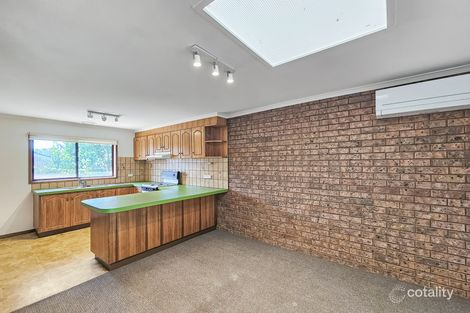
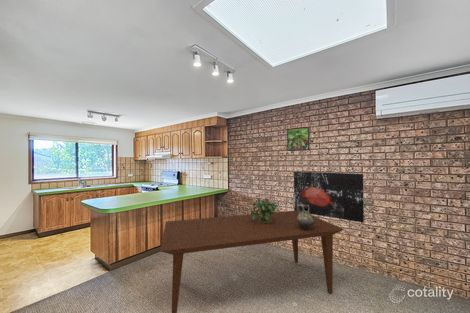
+ wall art [293,170,365,223]
+ ceramic jug [297,204,315,230]
+ potted plant [249,194,280,223]
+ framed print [286,126,311,152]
+ dining table [159,210,345,313]
